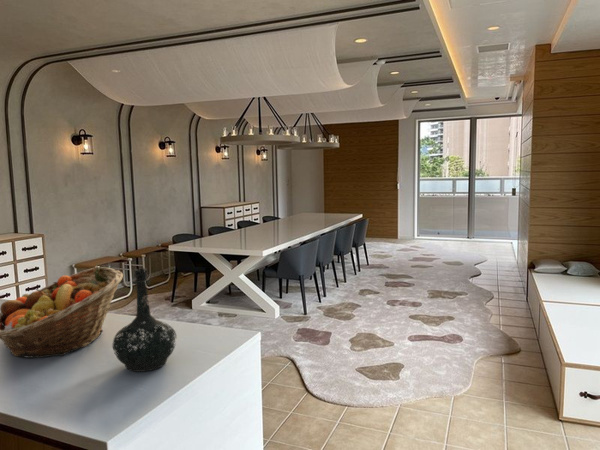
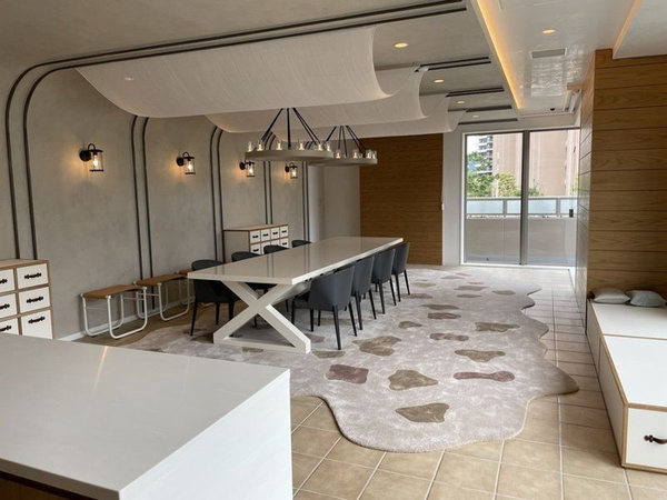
- fruit basket [0,266,125,359]
- bottle [111,267,178,373]
